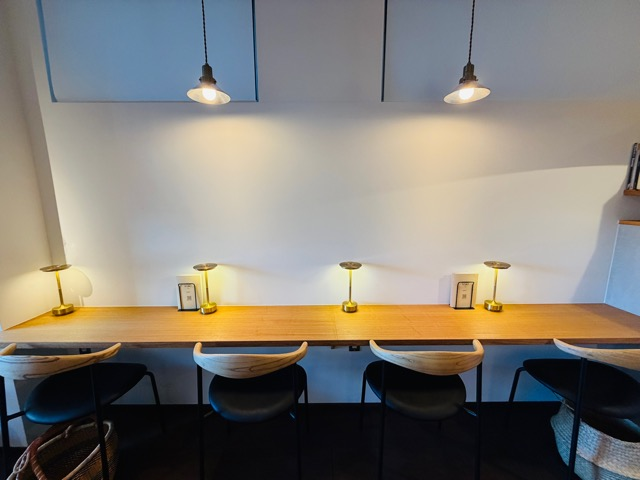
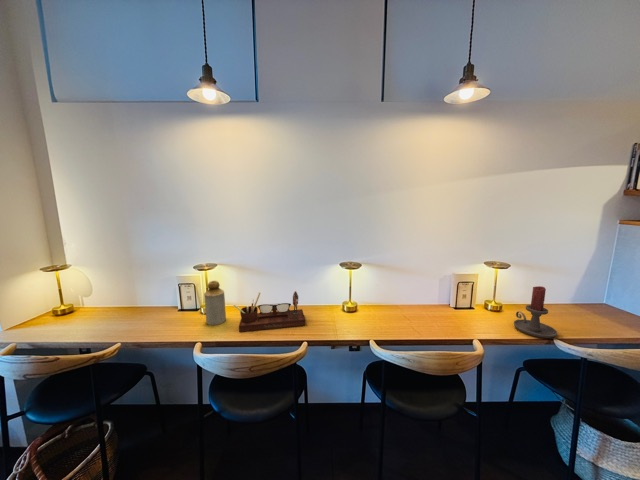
+ candle holder [513,285,558,339]
+ bottle [203,280,227,326]
+ desk organizer [232,290,306,333]
